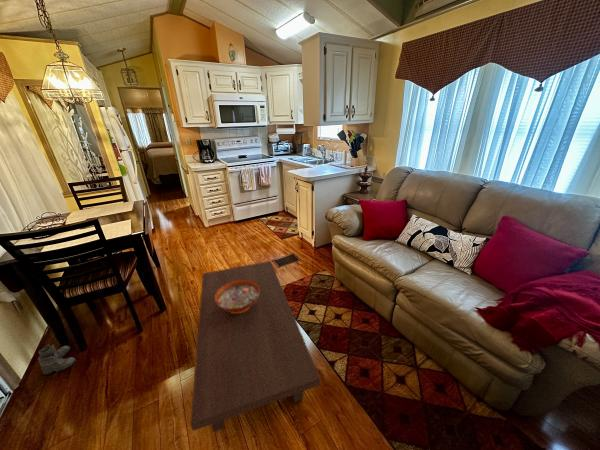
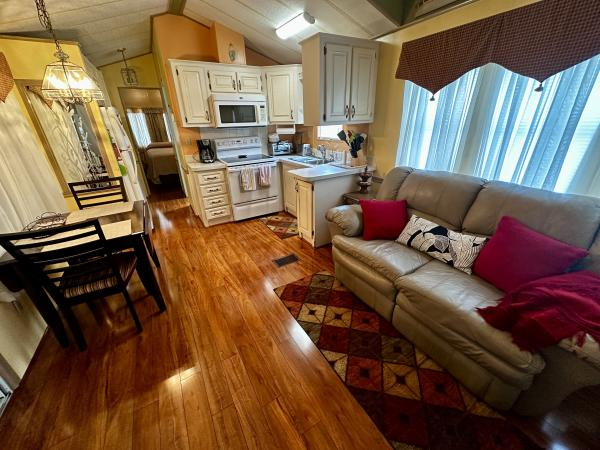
- coffee table [190,260,321,433]
- decorative bowl [215,280,260,313]
- boots [38,343,77,379]
